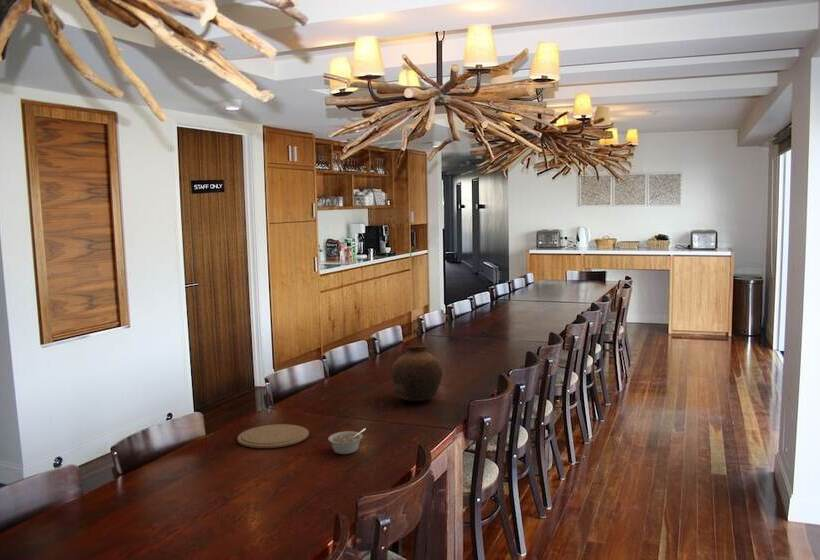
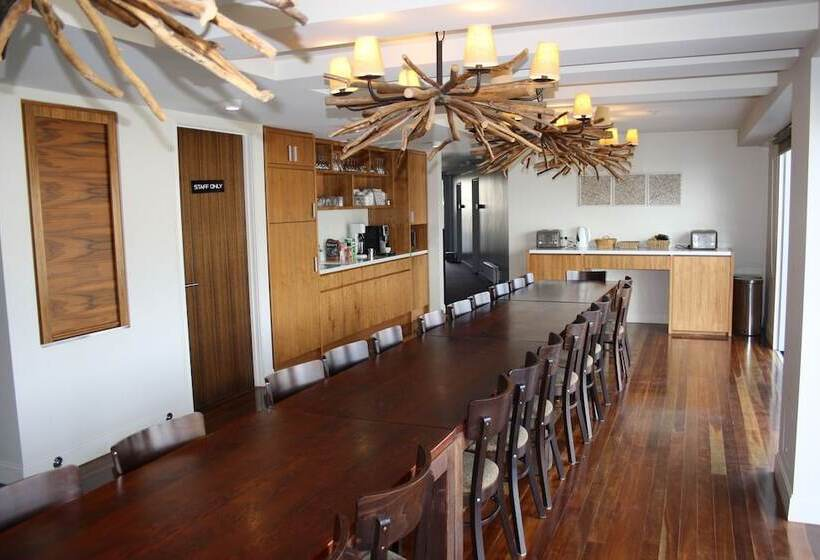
- legume [327,427,367,455]
- pottery [390,345,444,402]
- plate [236,423,310,449]
